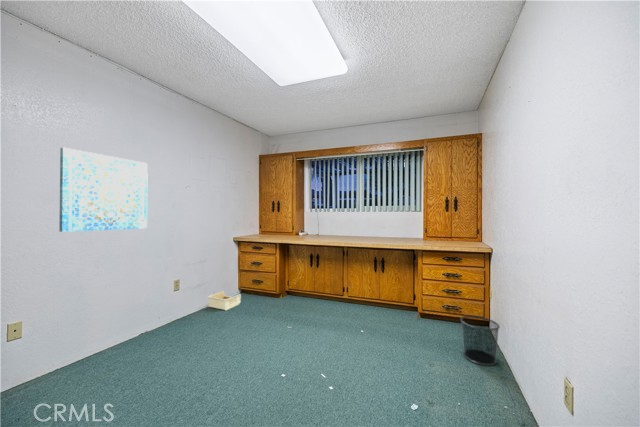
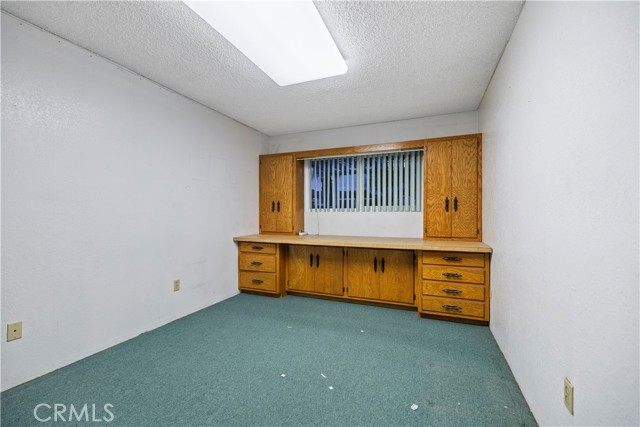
- wall art [58,147,149,233]
- waste bin [459,315,501,367]
- storage bin [207,290,242,311]
